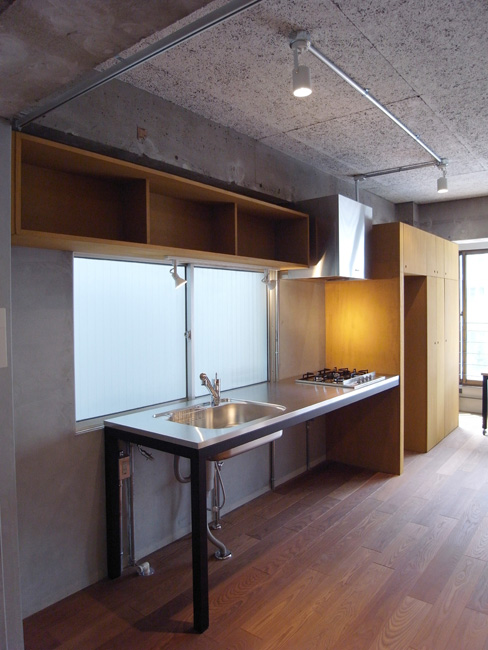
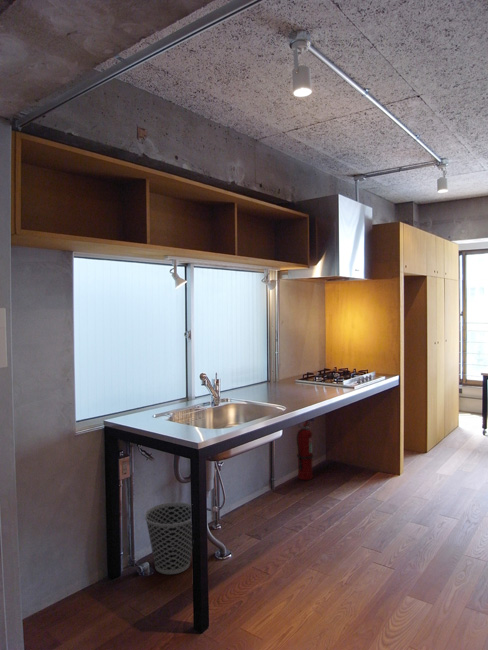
+ wastebasket [144,501,193,575]
+ fire extinguisher [296,420,314,481]
